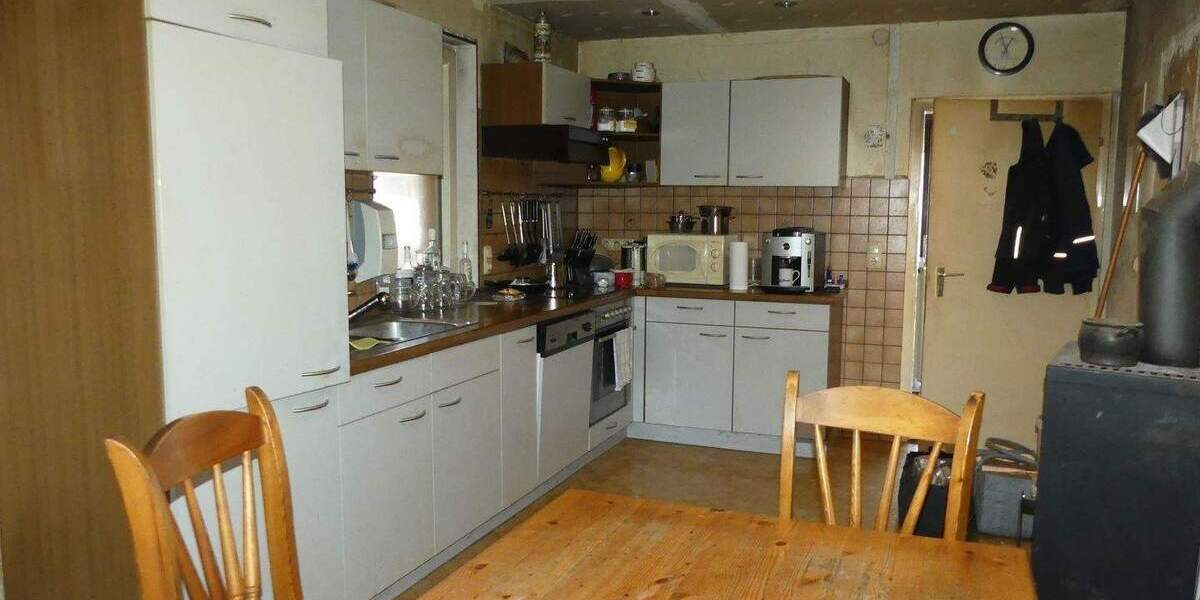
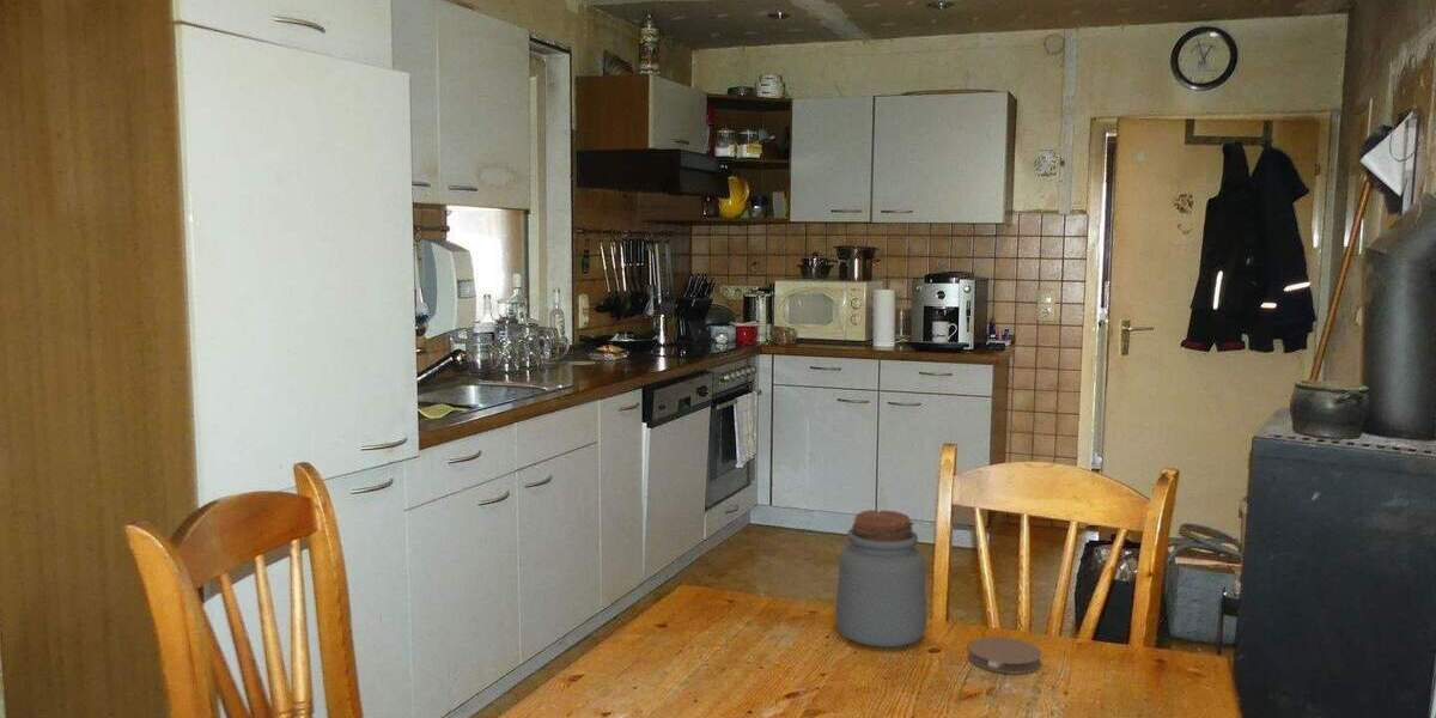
+ jar [834,509,927,649]
+ coaster [967,637,1043,674]
